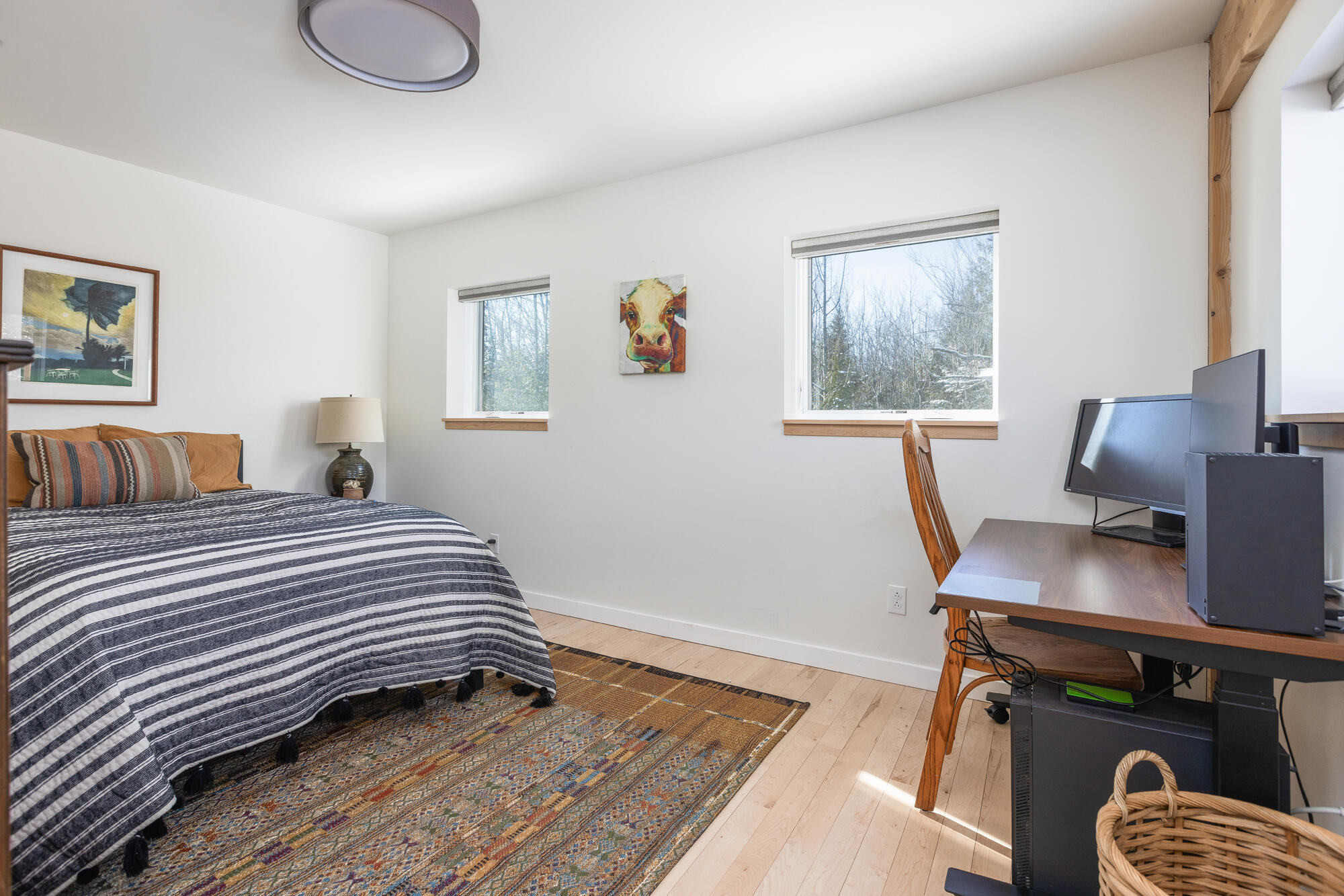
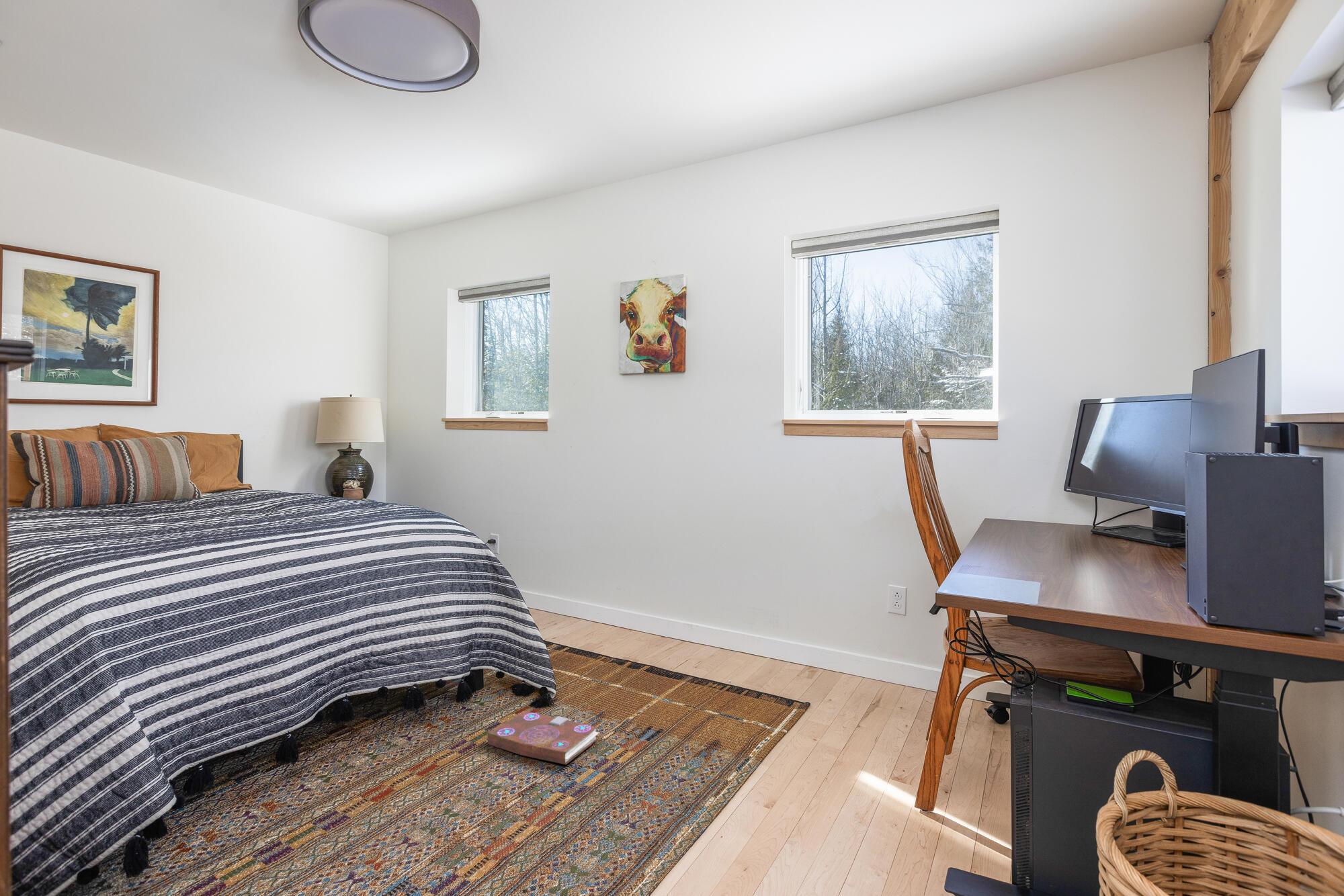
+ book [486,710,599,765]
